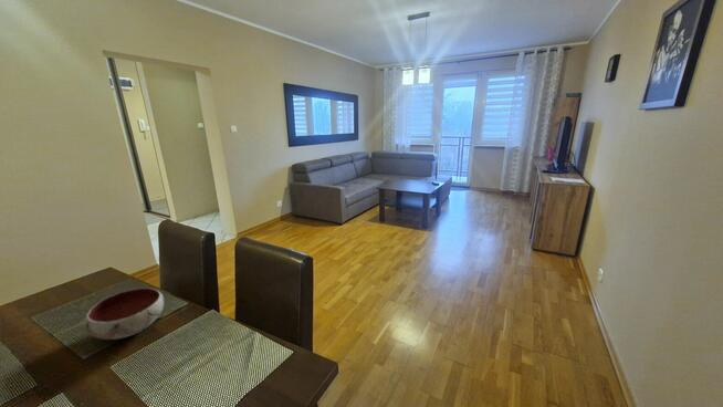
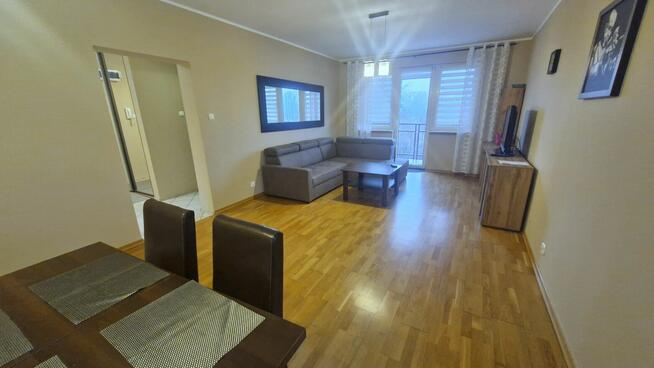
- bowl [83,288,165,341]
